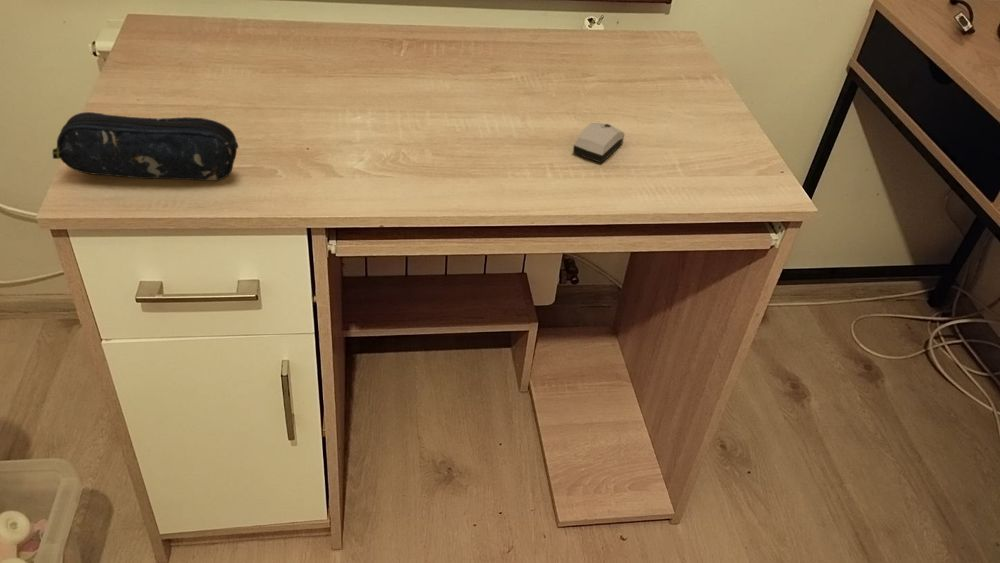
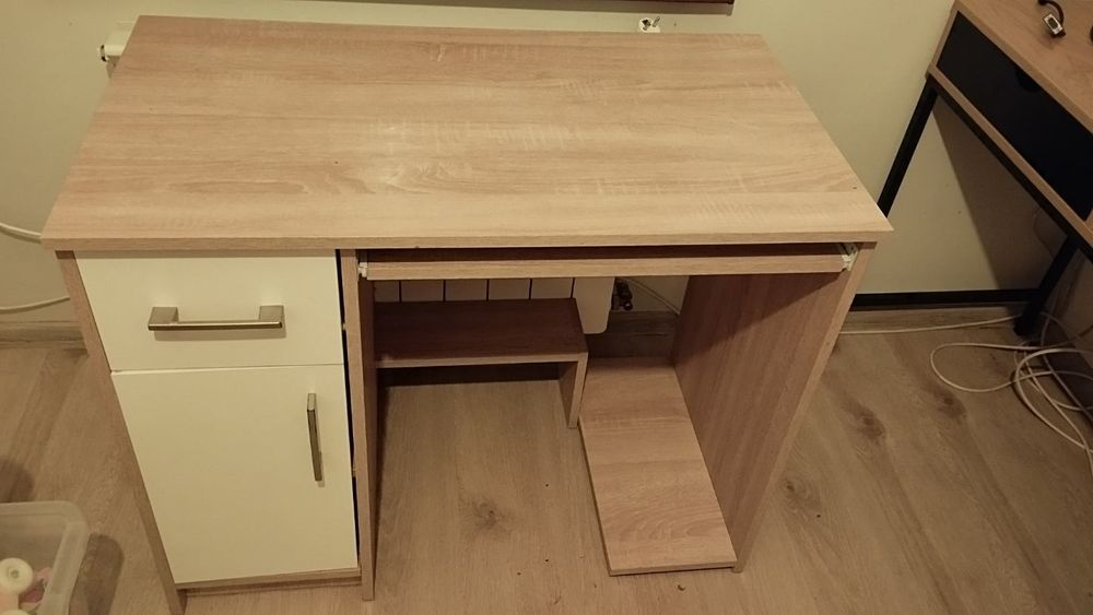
- pencil case [51,111,239,182]
- computer mouse [572,122,625,164]
